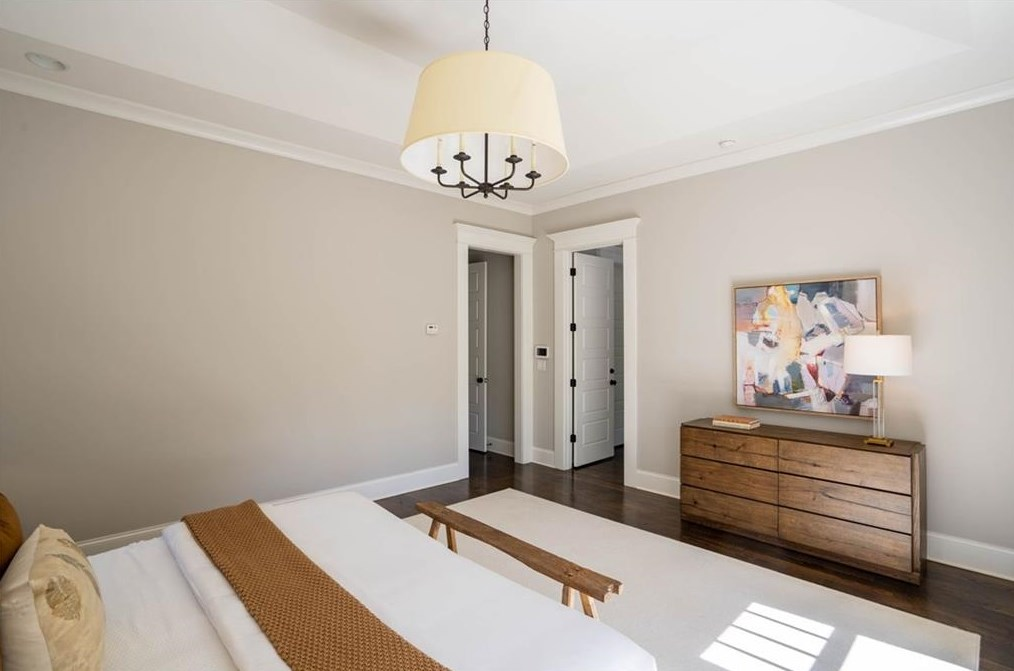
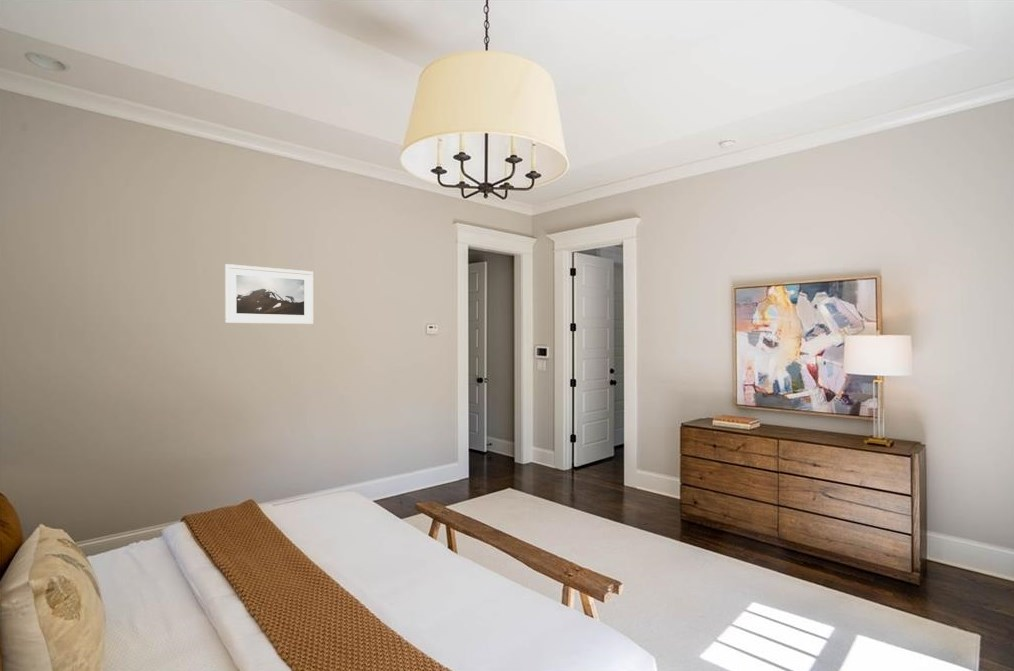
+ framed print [224,263,314,325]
